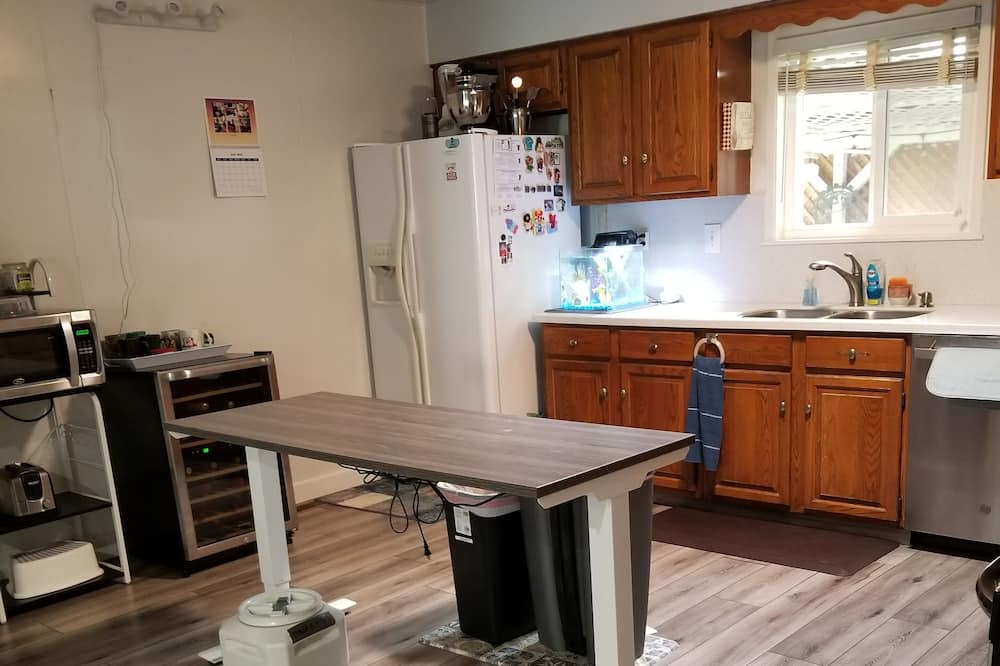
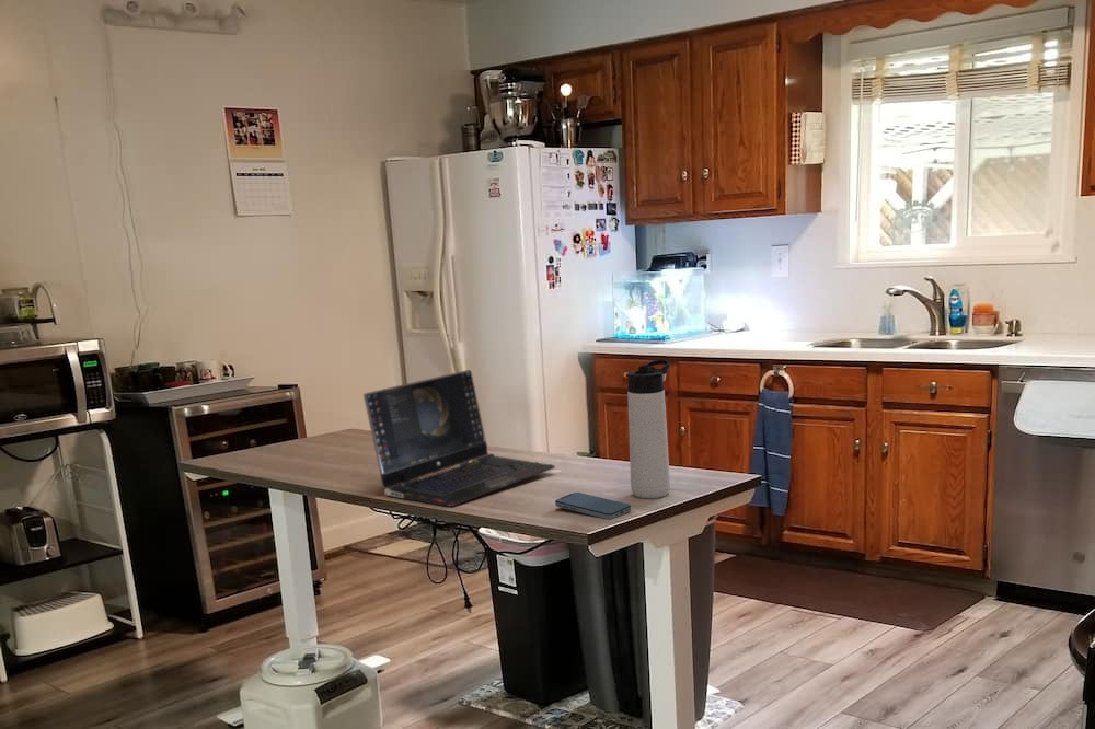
+ smartphone [554,491,632,520]
+ thermos bottle [626,359,671,500]
+ laptop computer [362,369,556,508]
